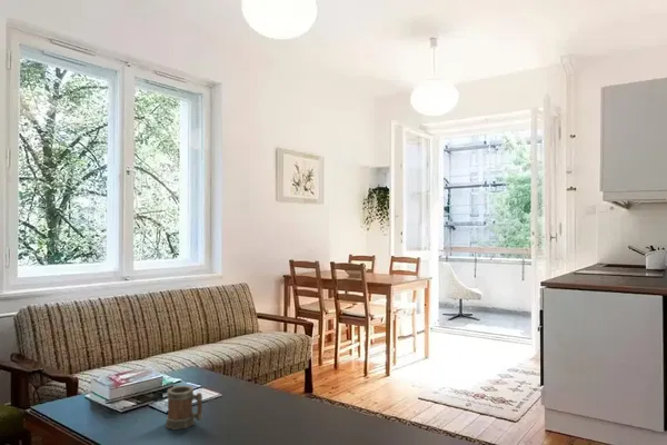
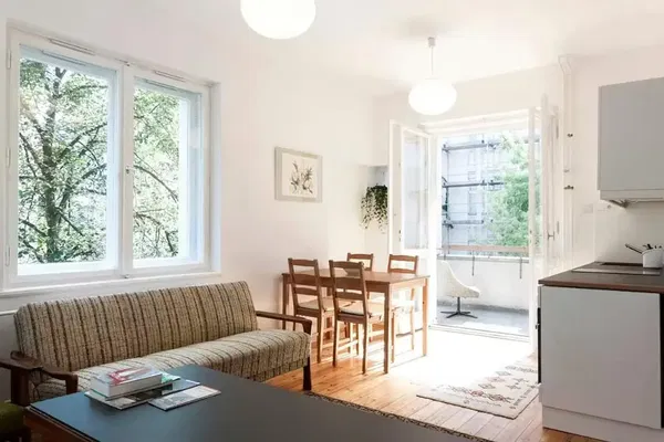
- mug [165,385,203,431]
